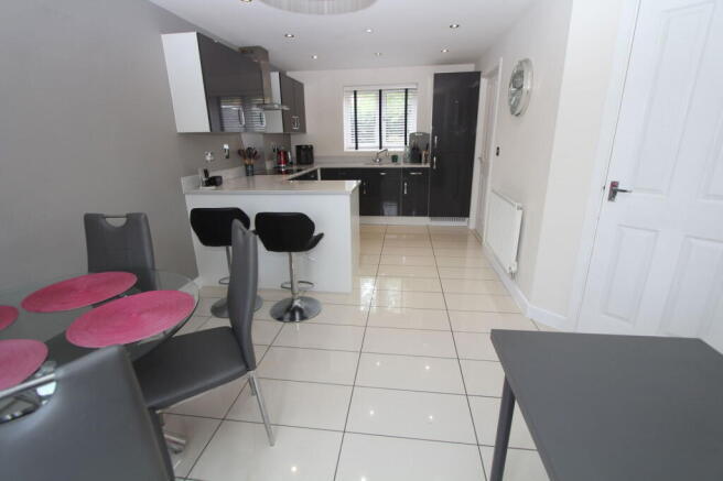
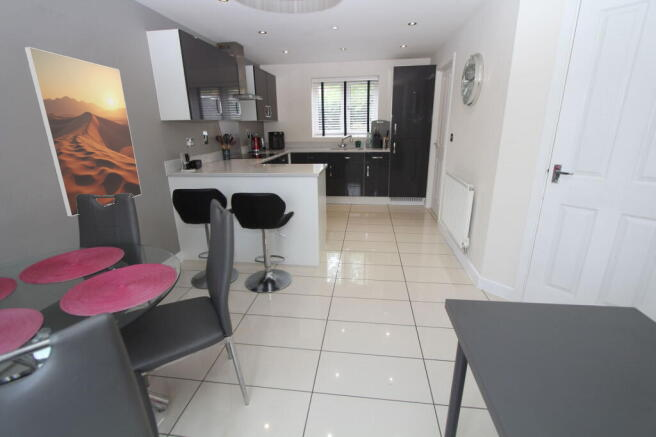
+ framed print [23,46,143,218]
